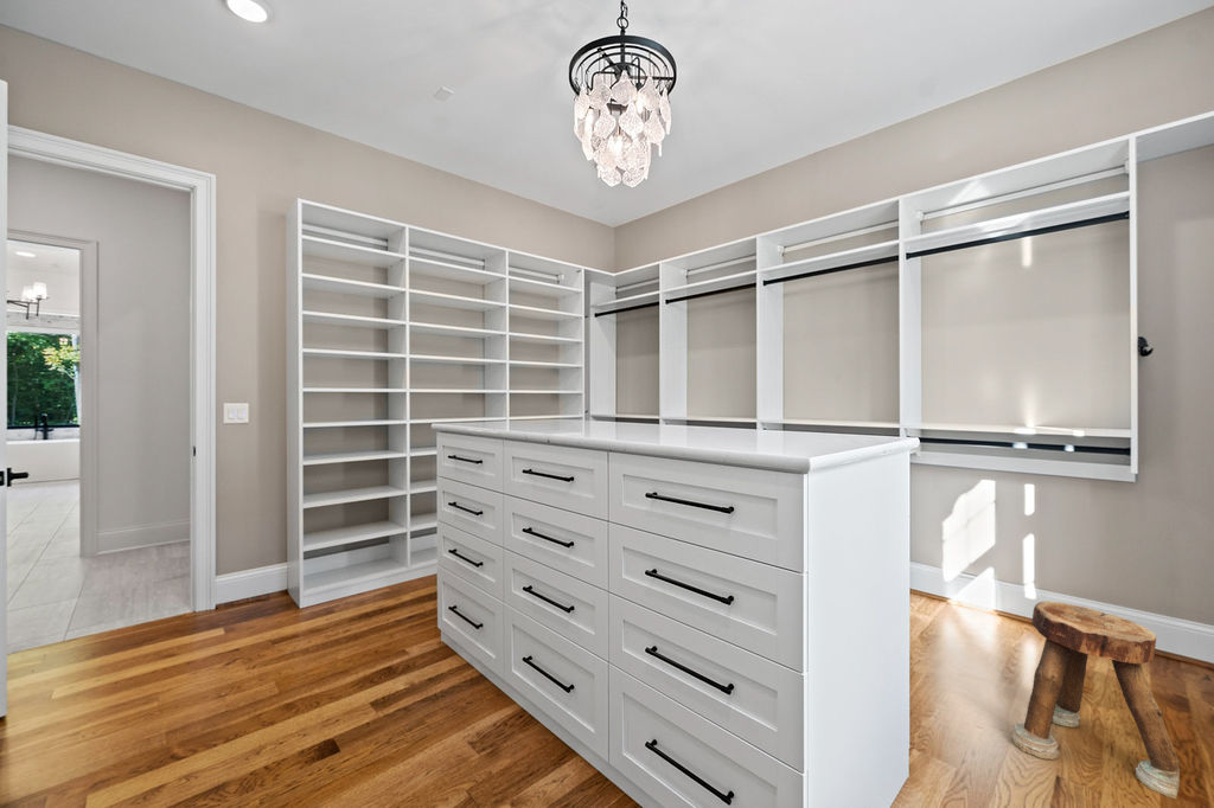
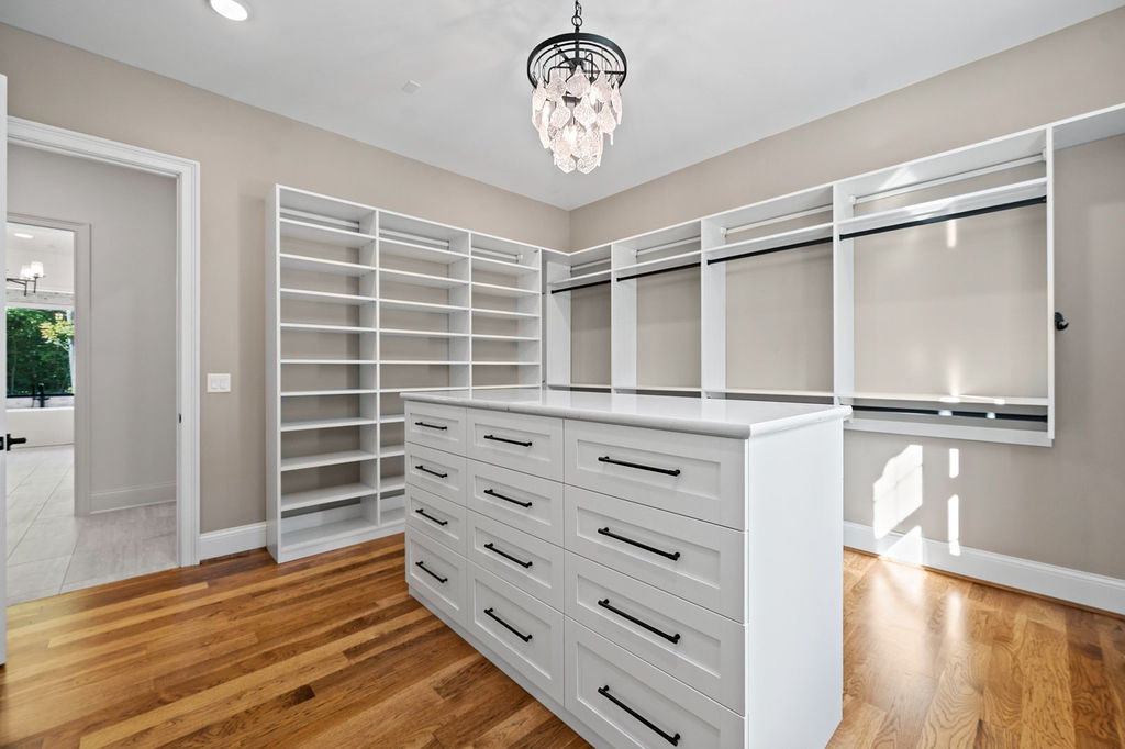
- stool [1010,601,1181,800]
